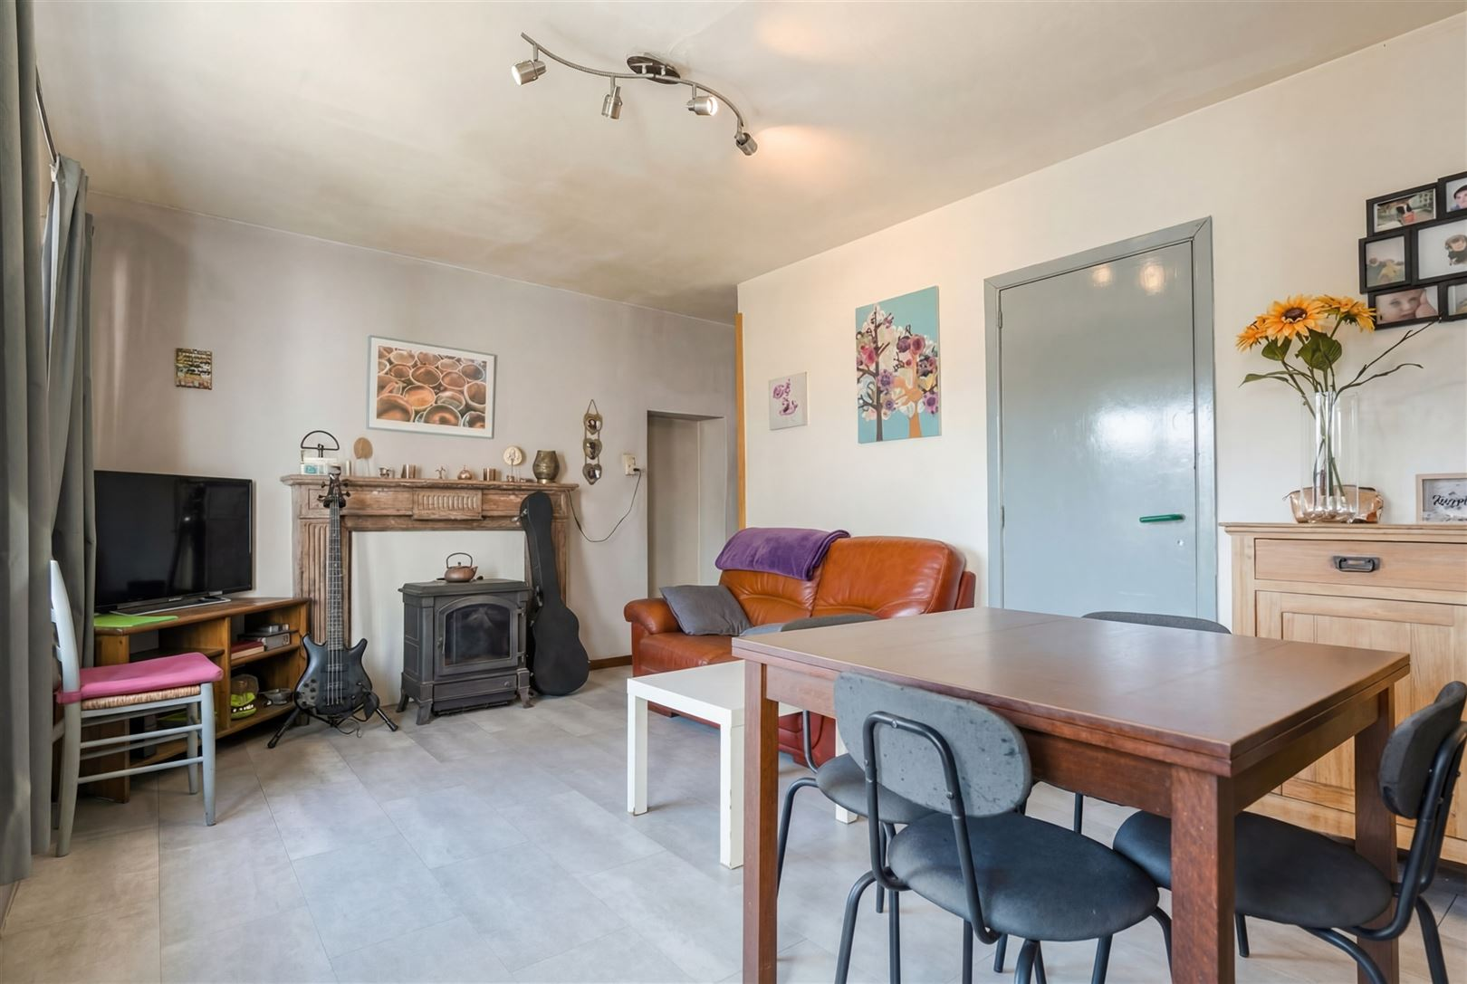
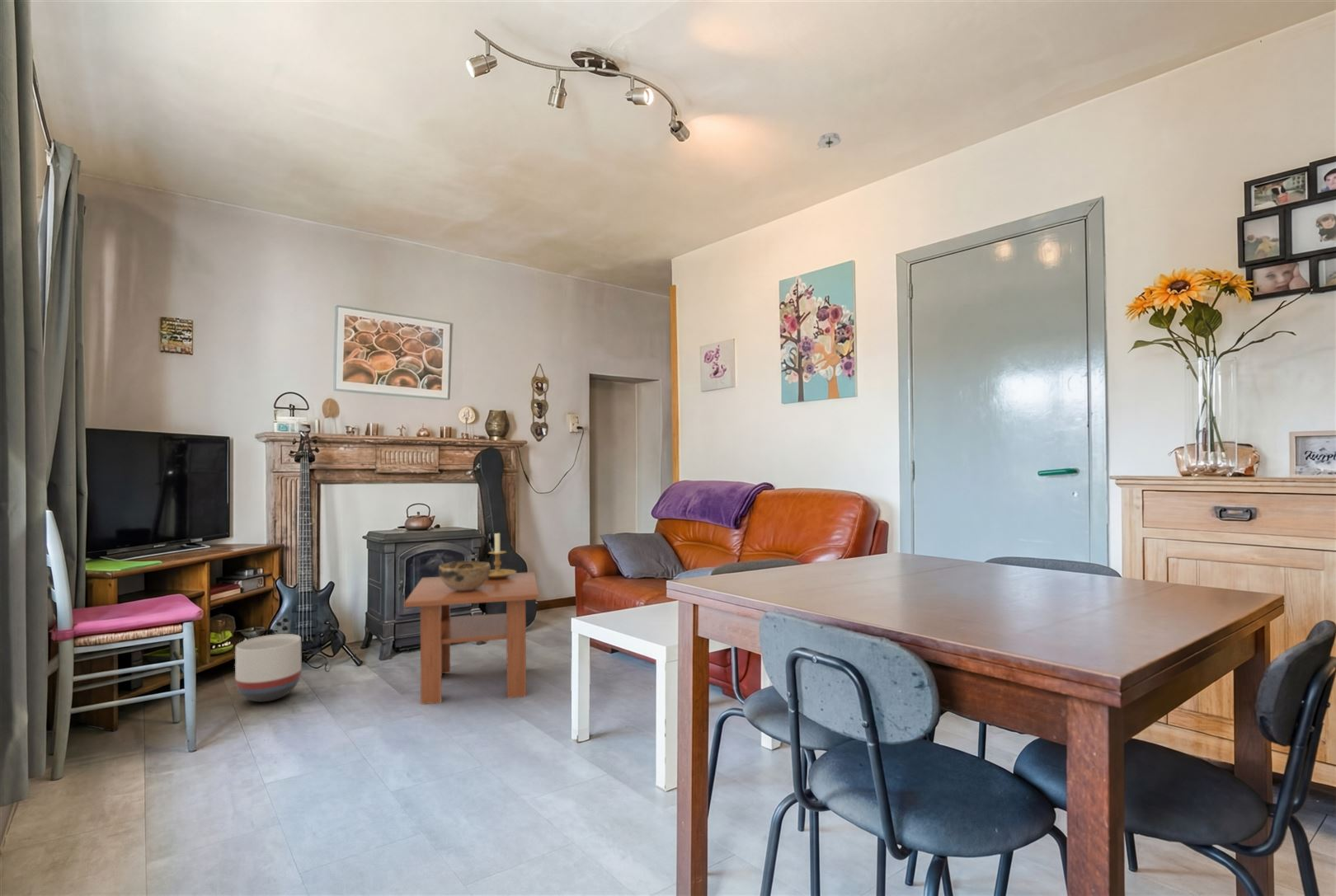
+ smoke detector [816,131,842,151]
+ coffee table [404,571,539,706]
+ decorative bowl [437,561,492,591]
+ planter [234,633,302,702]
+ candle holder [487,530,517,579]
